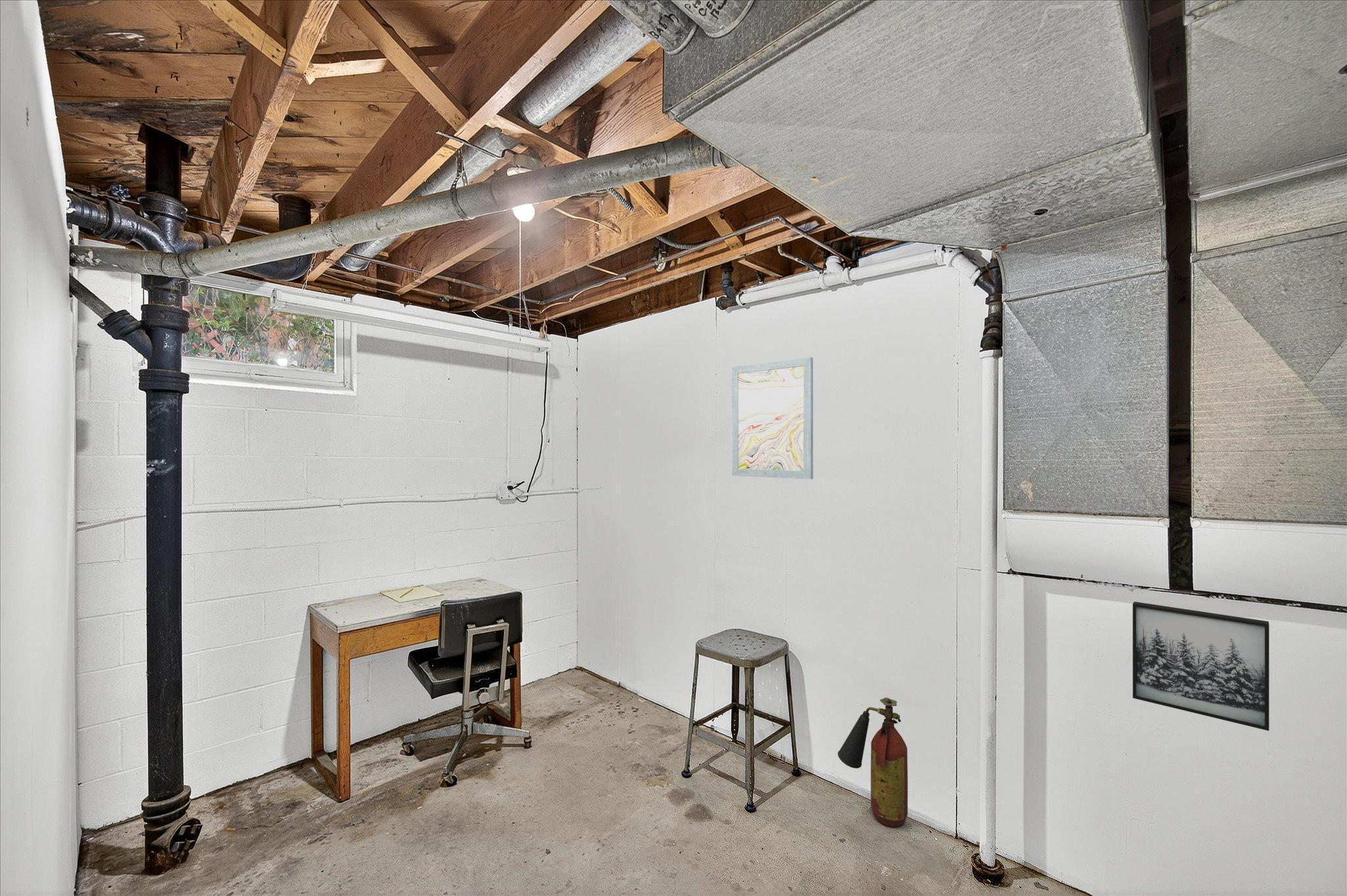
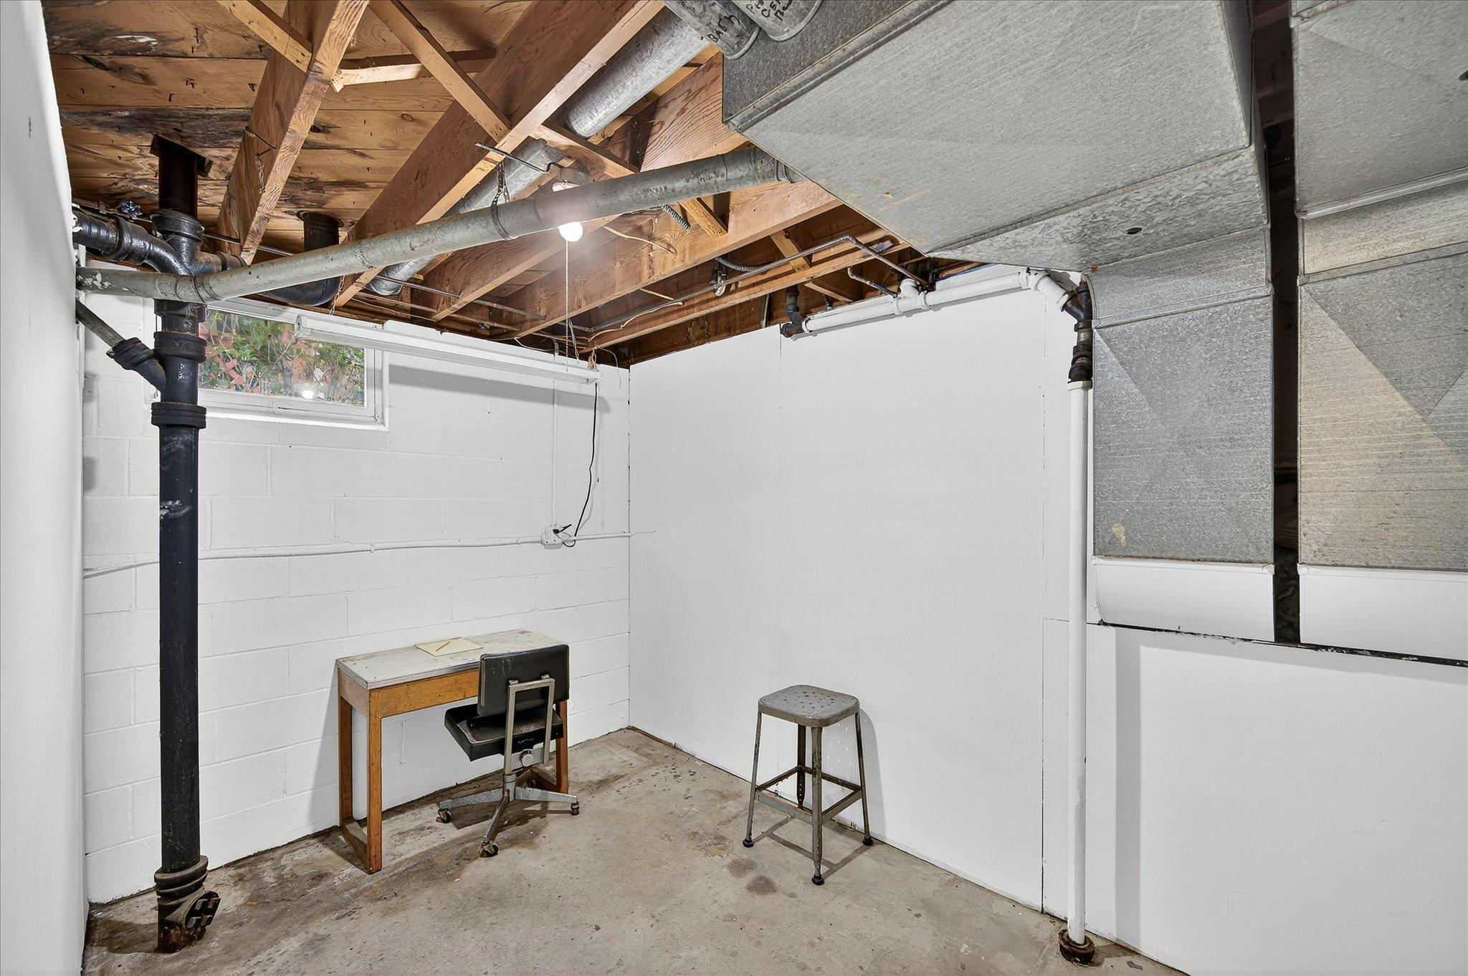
- wall art [1132,601,1270,732]
- wall art [731,356,814,480]
- fire extinguisher [837,697,908,828]
